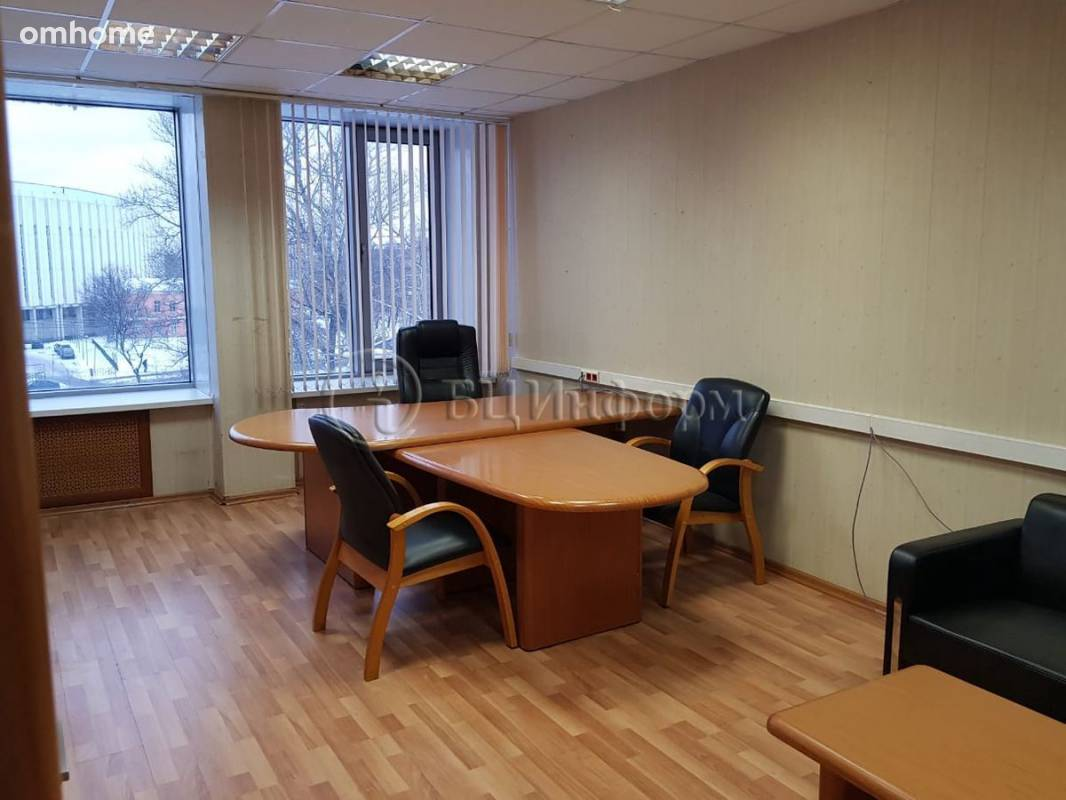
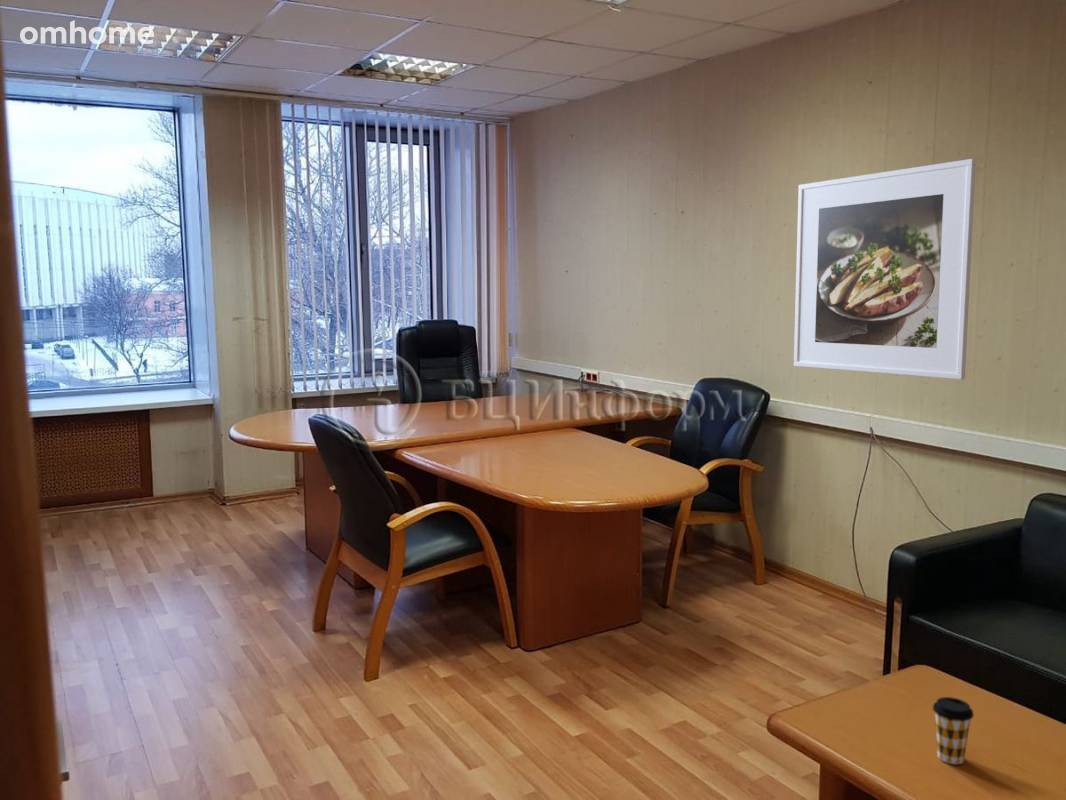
+ coffee cup [932,696,975,765]
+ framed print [793,158,977,381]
